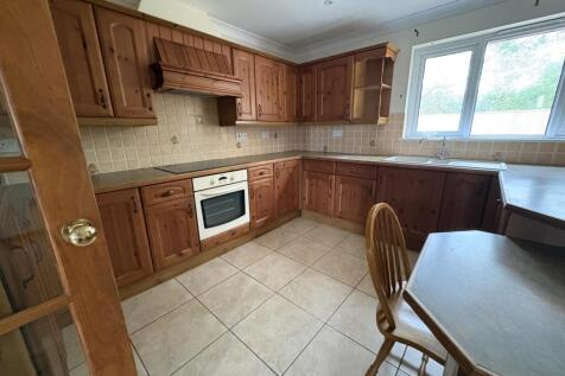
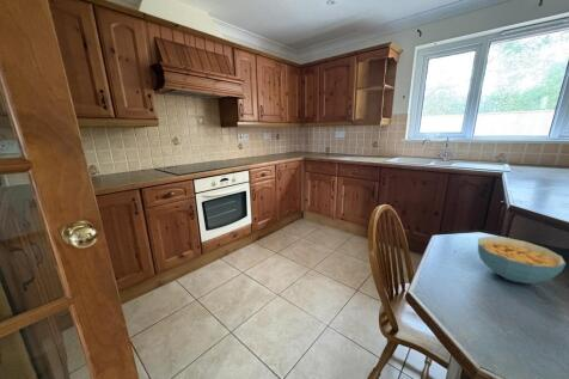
+ cereal bowl [477,236,567,285]
